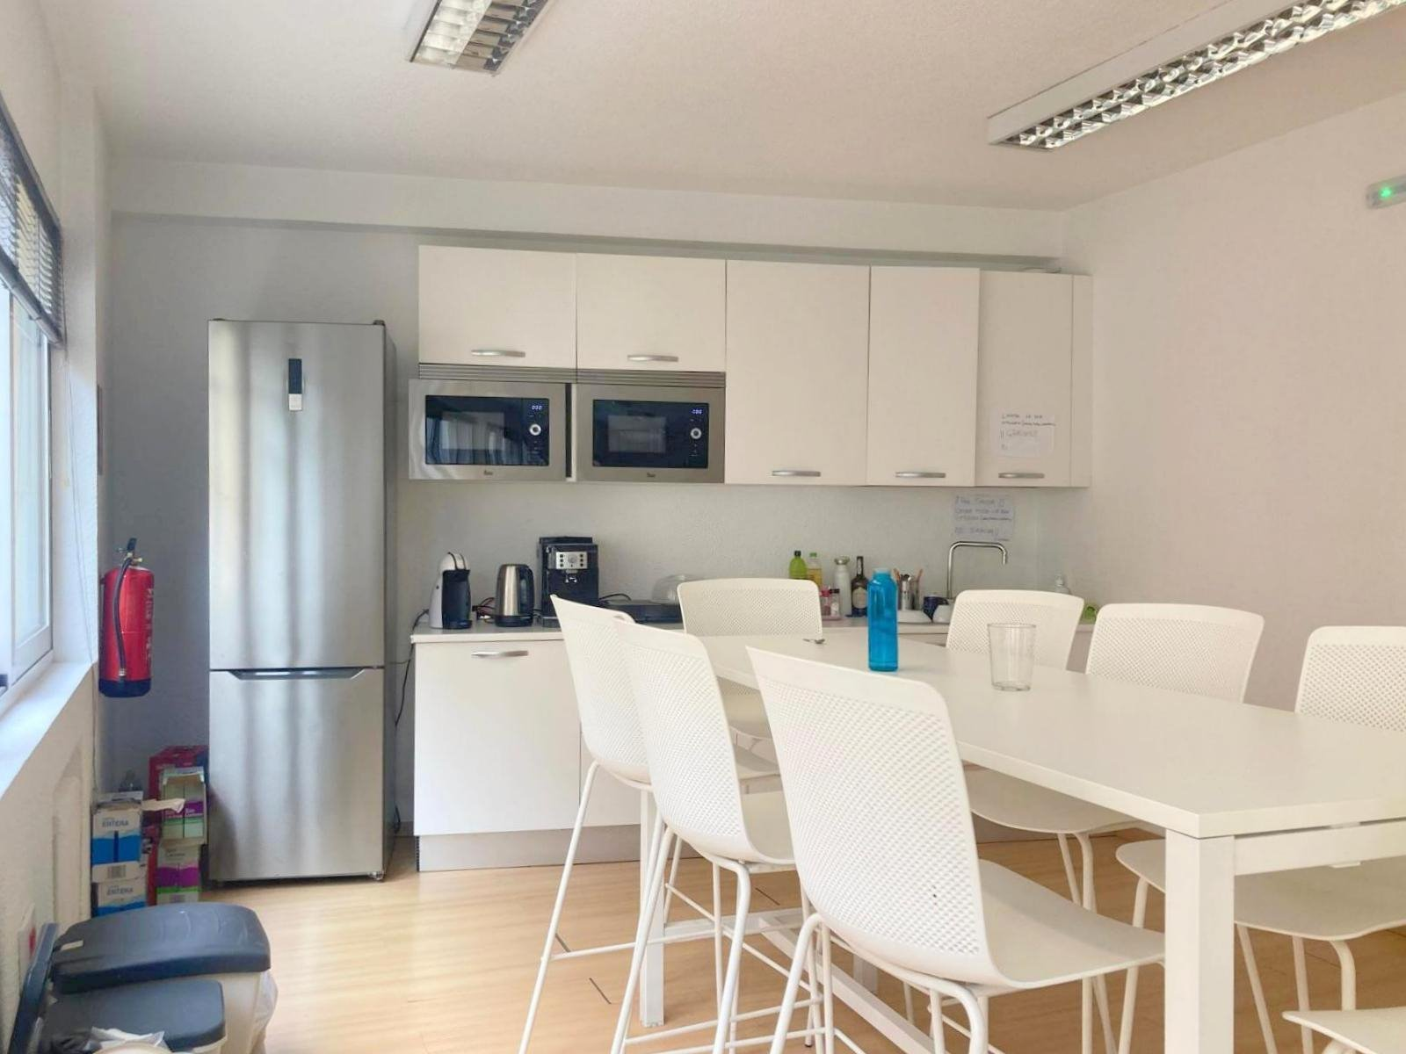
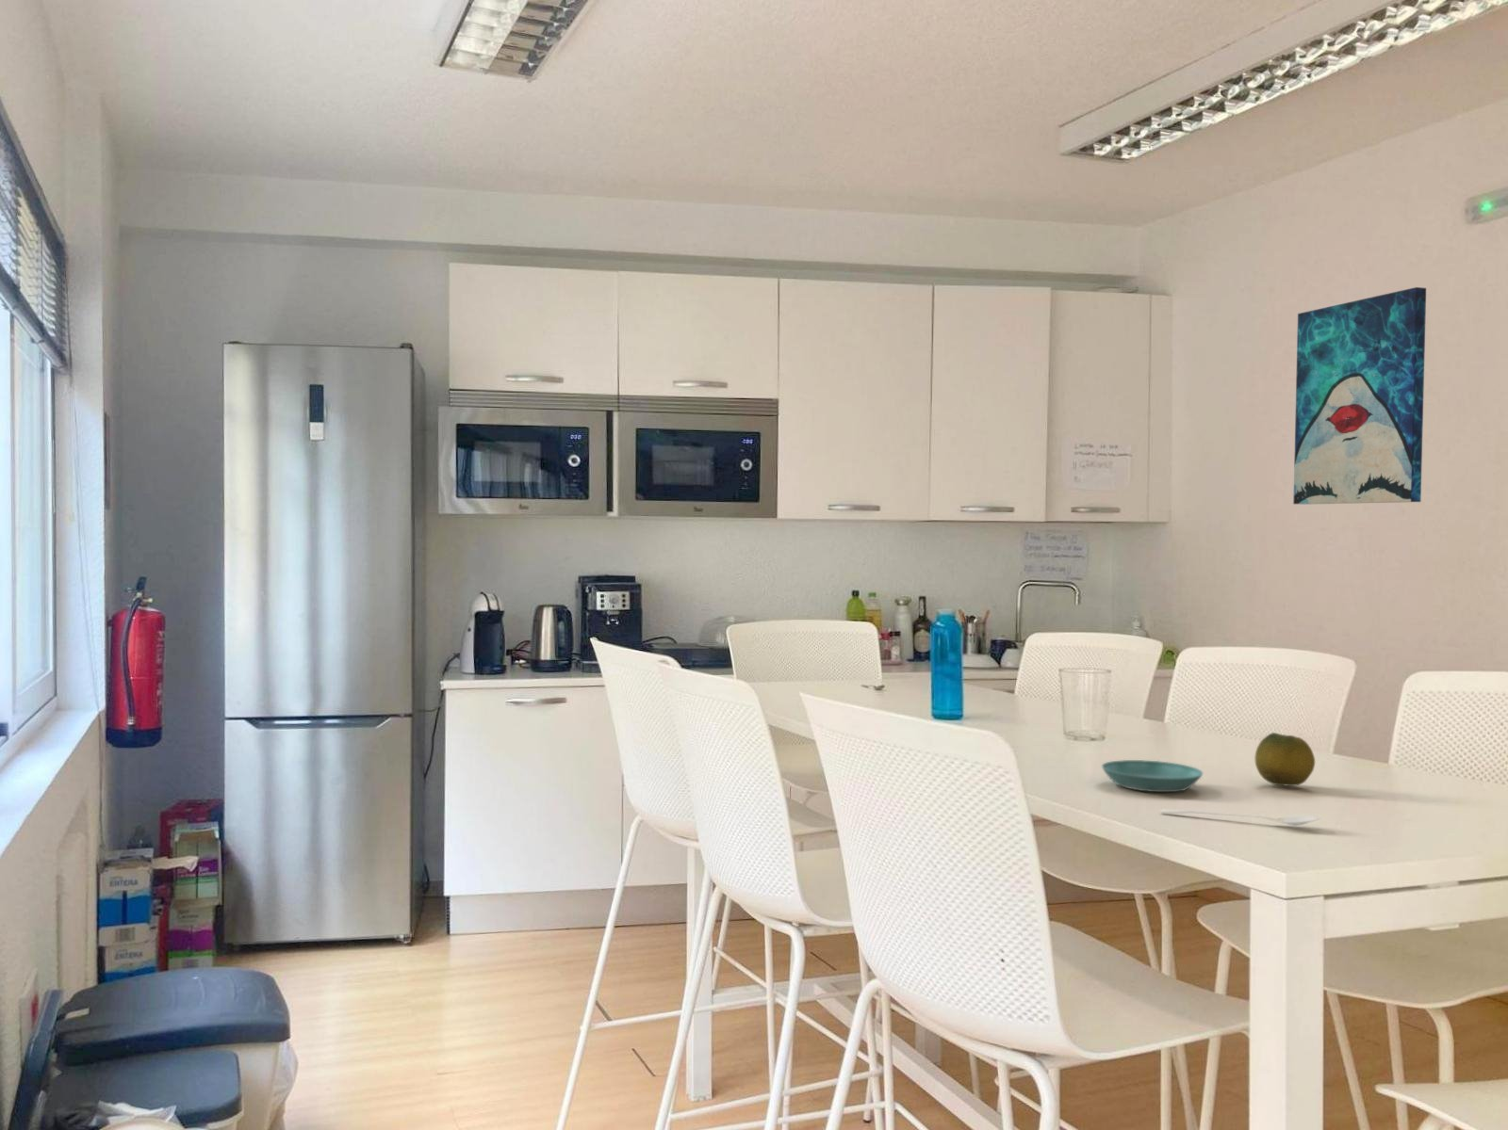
+ fruit [1254,731,1316,787]
+ wall art [1292,286,1427,506]
+ saucer [1101,758,1204,793]
+ stirrer [1159,808,1322,827]
